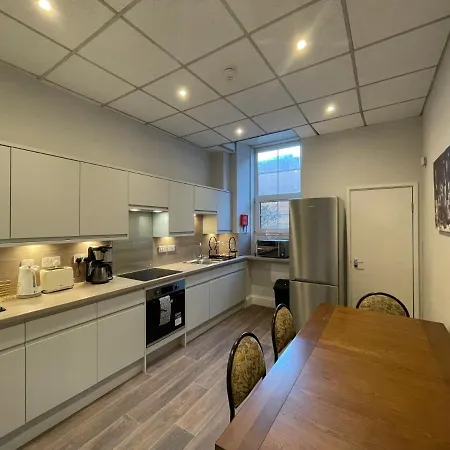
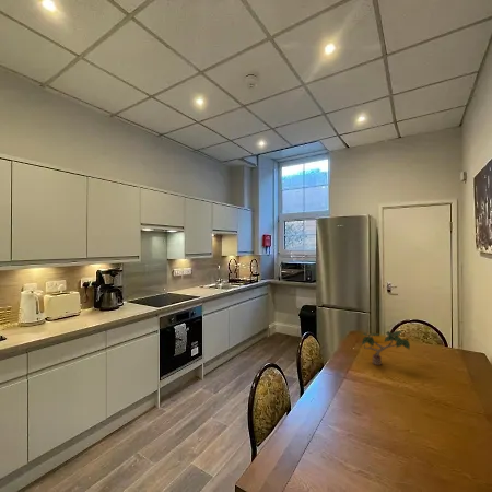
+ potted plant [361,330,411,366]
